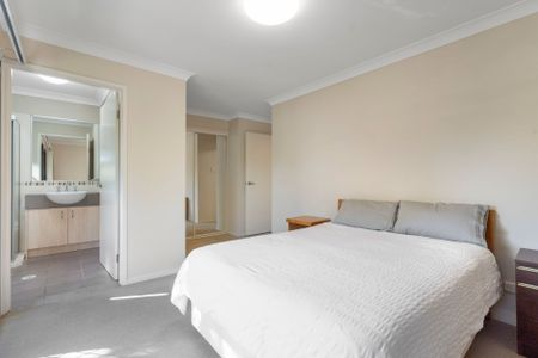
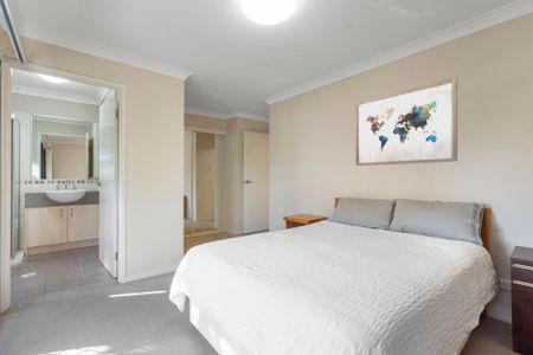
+ wall art [354,76,458,167]
